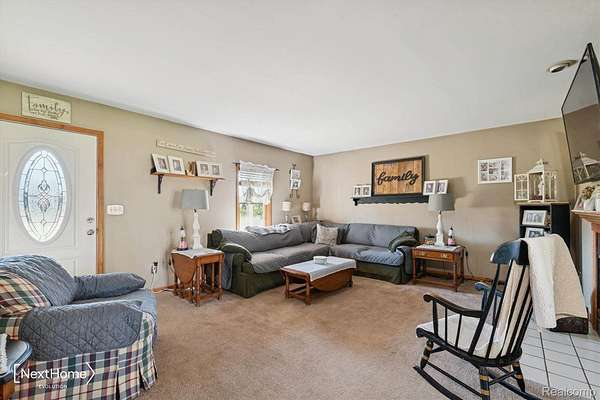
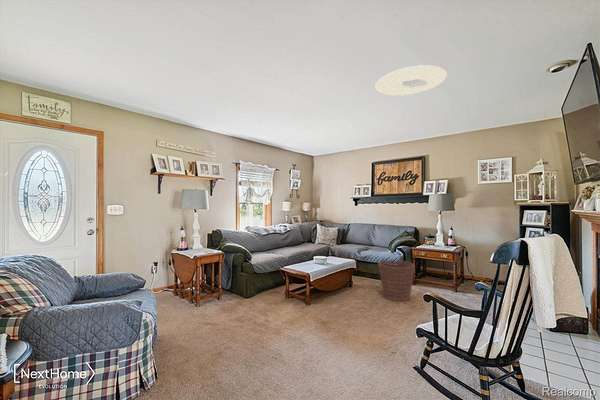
+ basket [377,259,416,303]
+ ceiling light [375,64,448,97]
